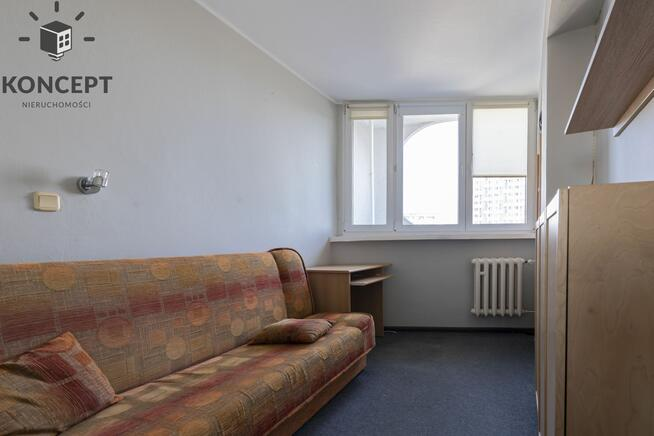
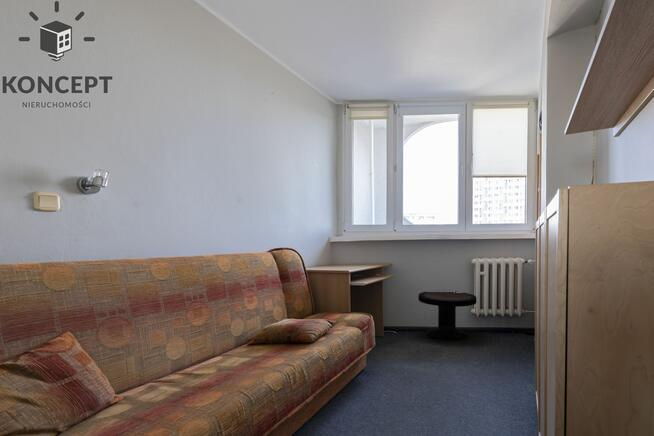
+ side table [417,291,478,341]
